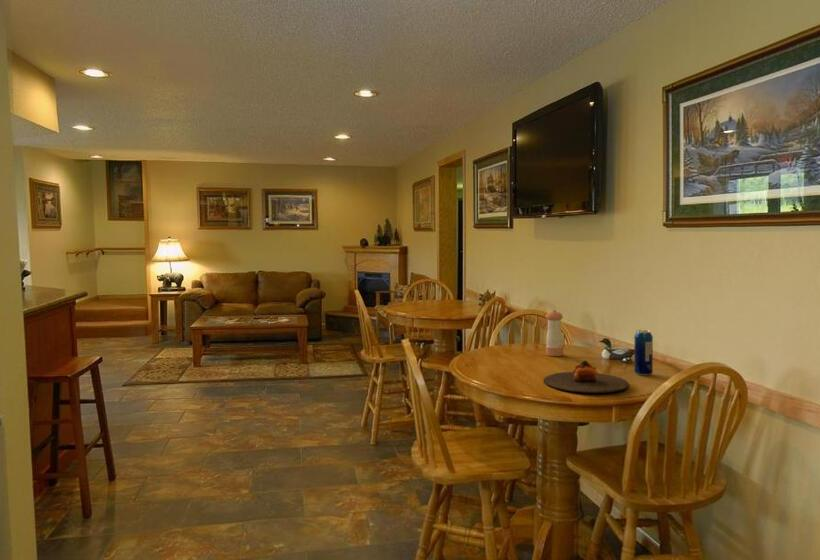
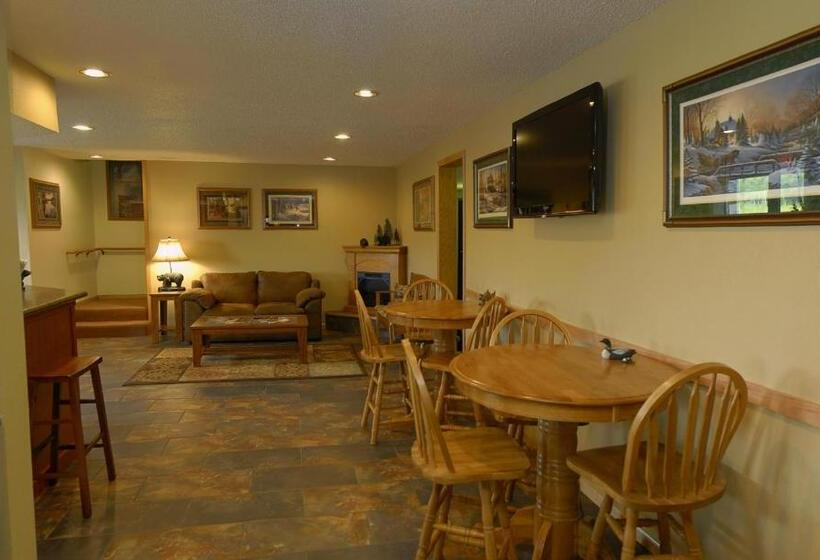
- beverage can [633,329,654,376]
- plate [543,360,630,394]
- pepper shaker [545,309,564,357]
